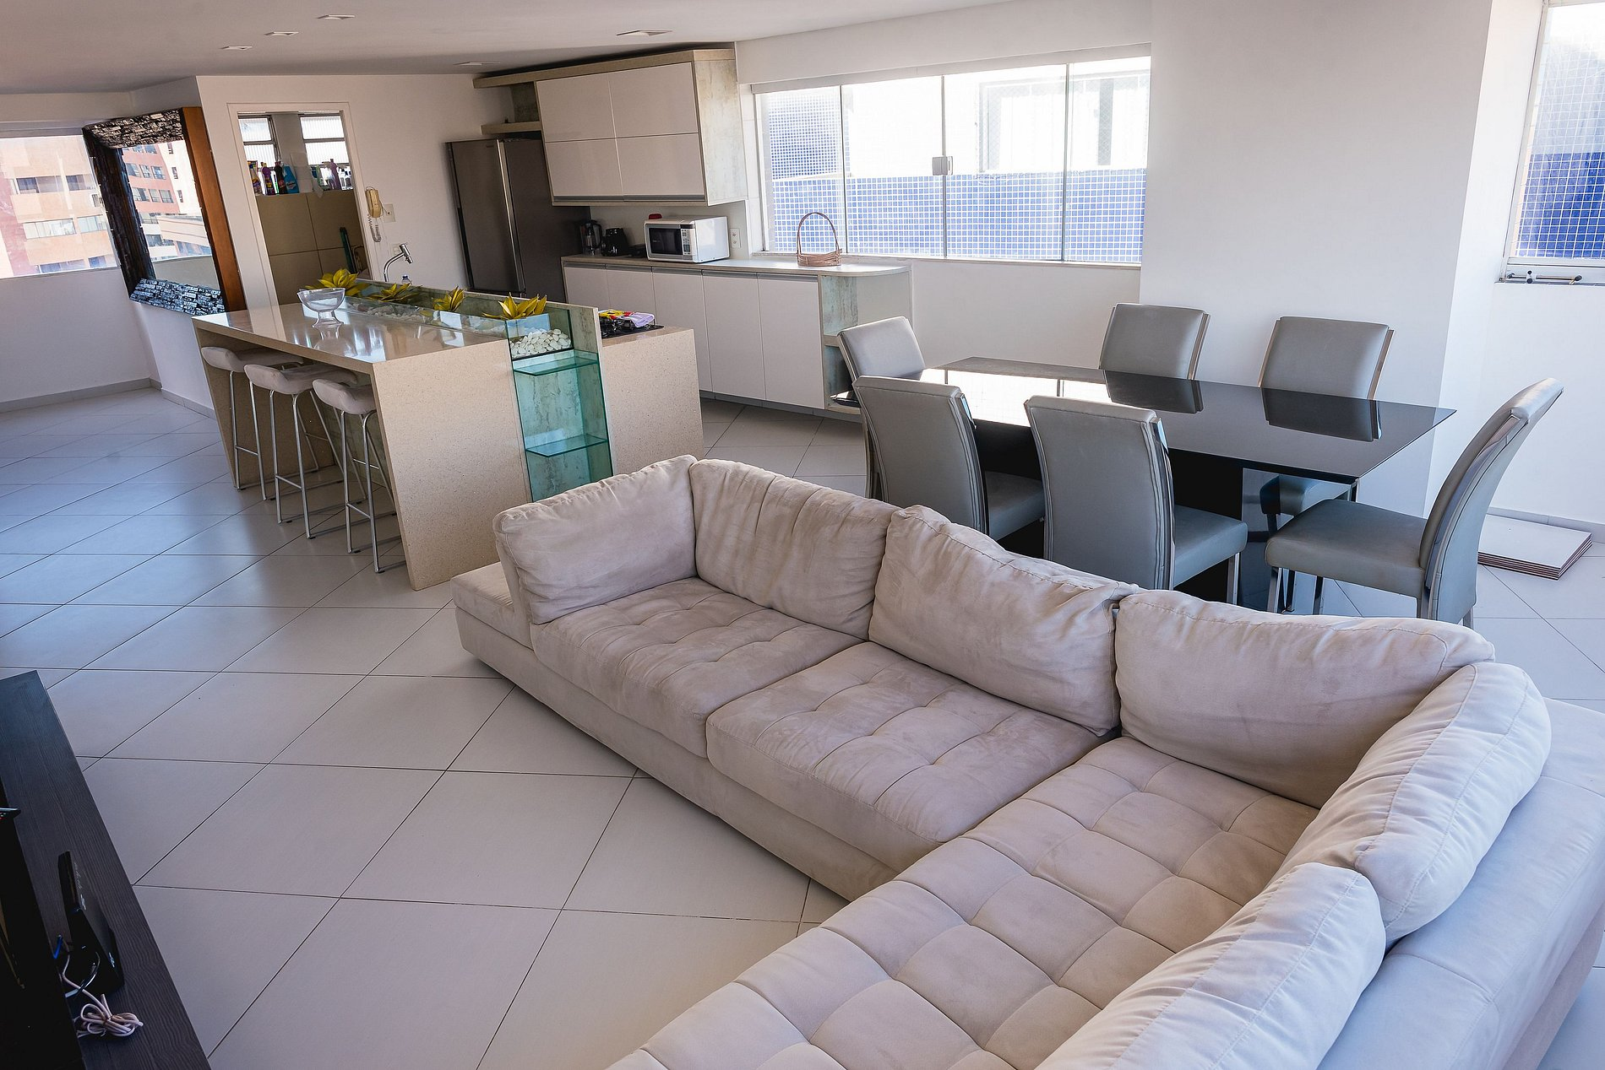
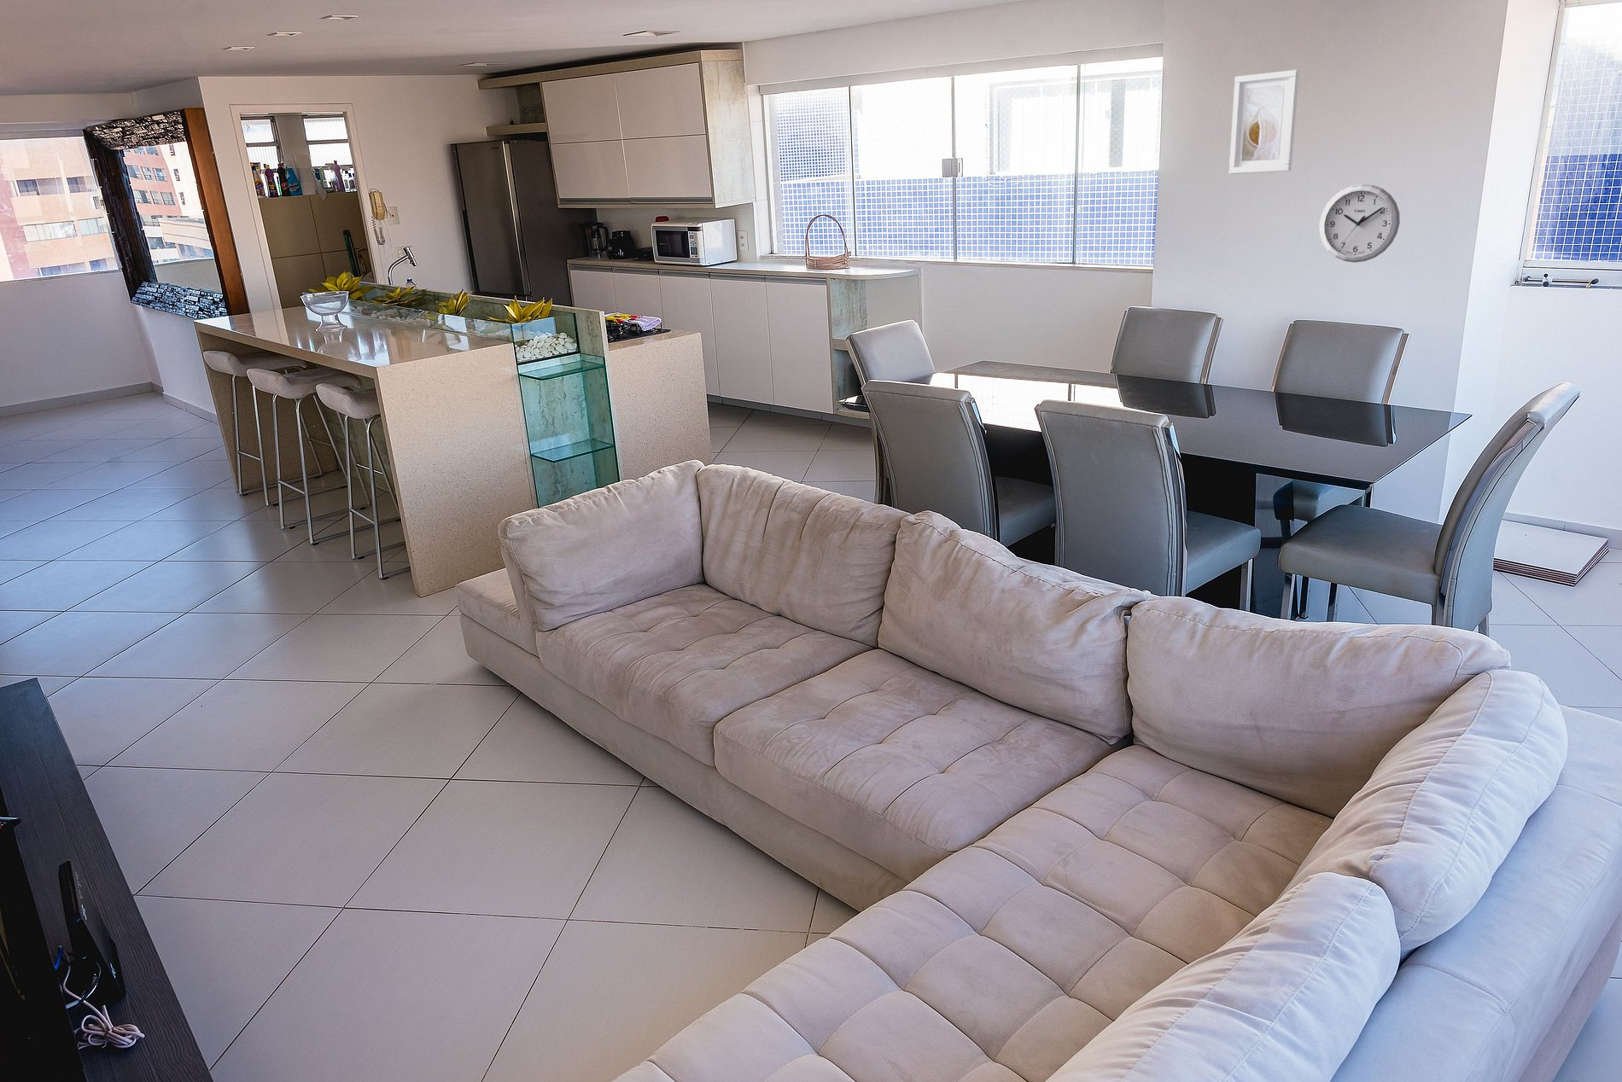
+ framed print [1228,69,1301,175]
+ wall clock [1319,184,1401,263]
